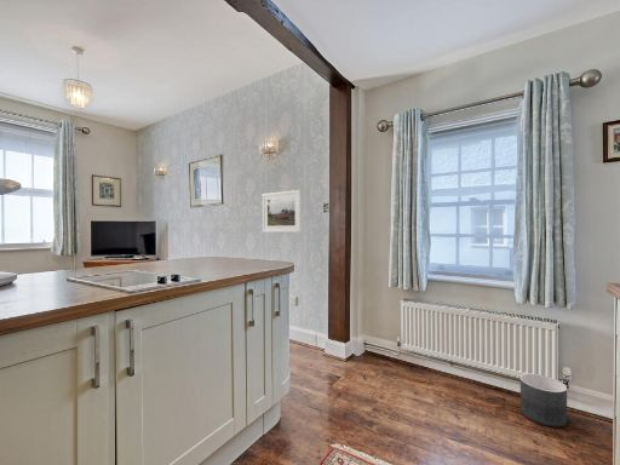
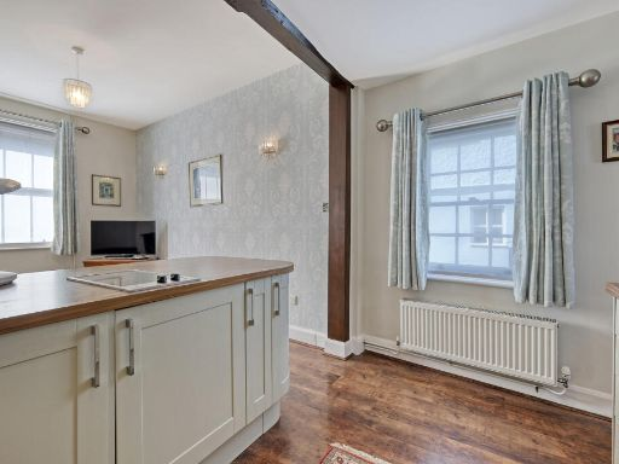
- planter [519,373,568,429]
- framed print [262,189,303,234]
